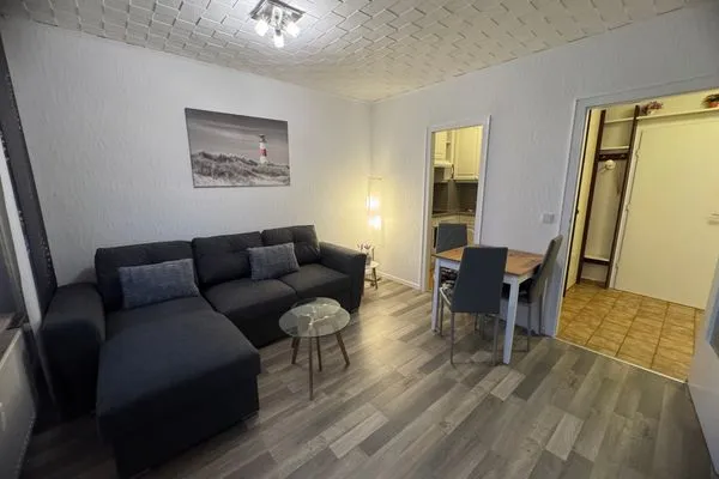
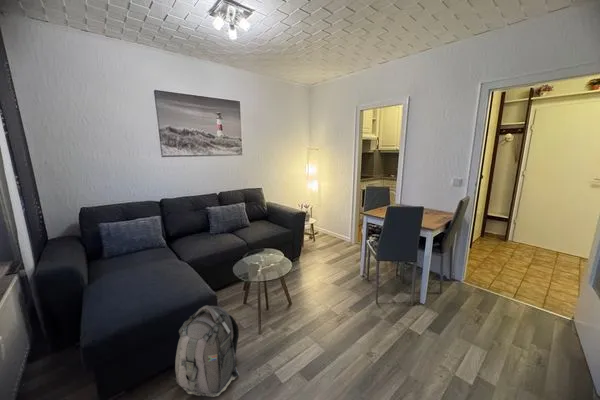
+ backpack [174,304,240,398]
